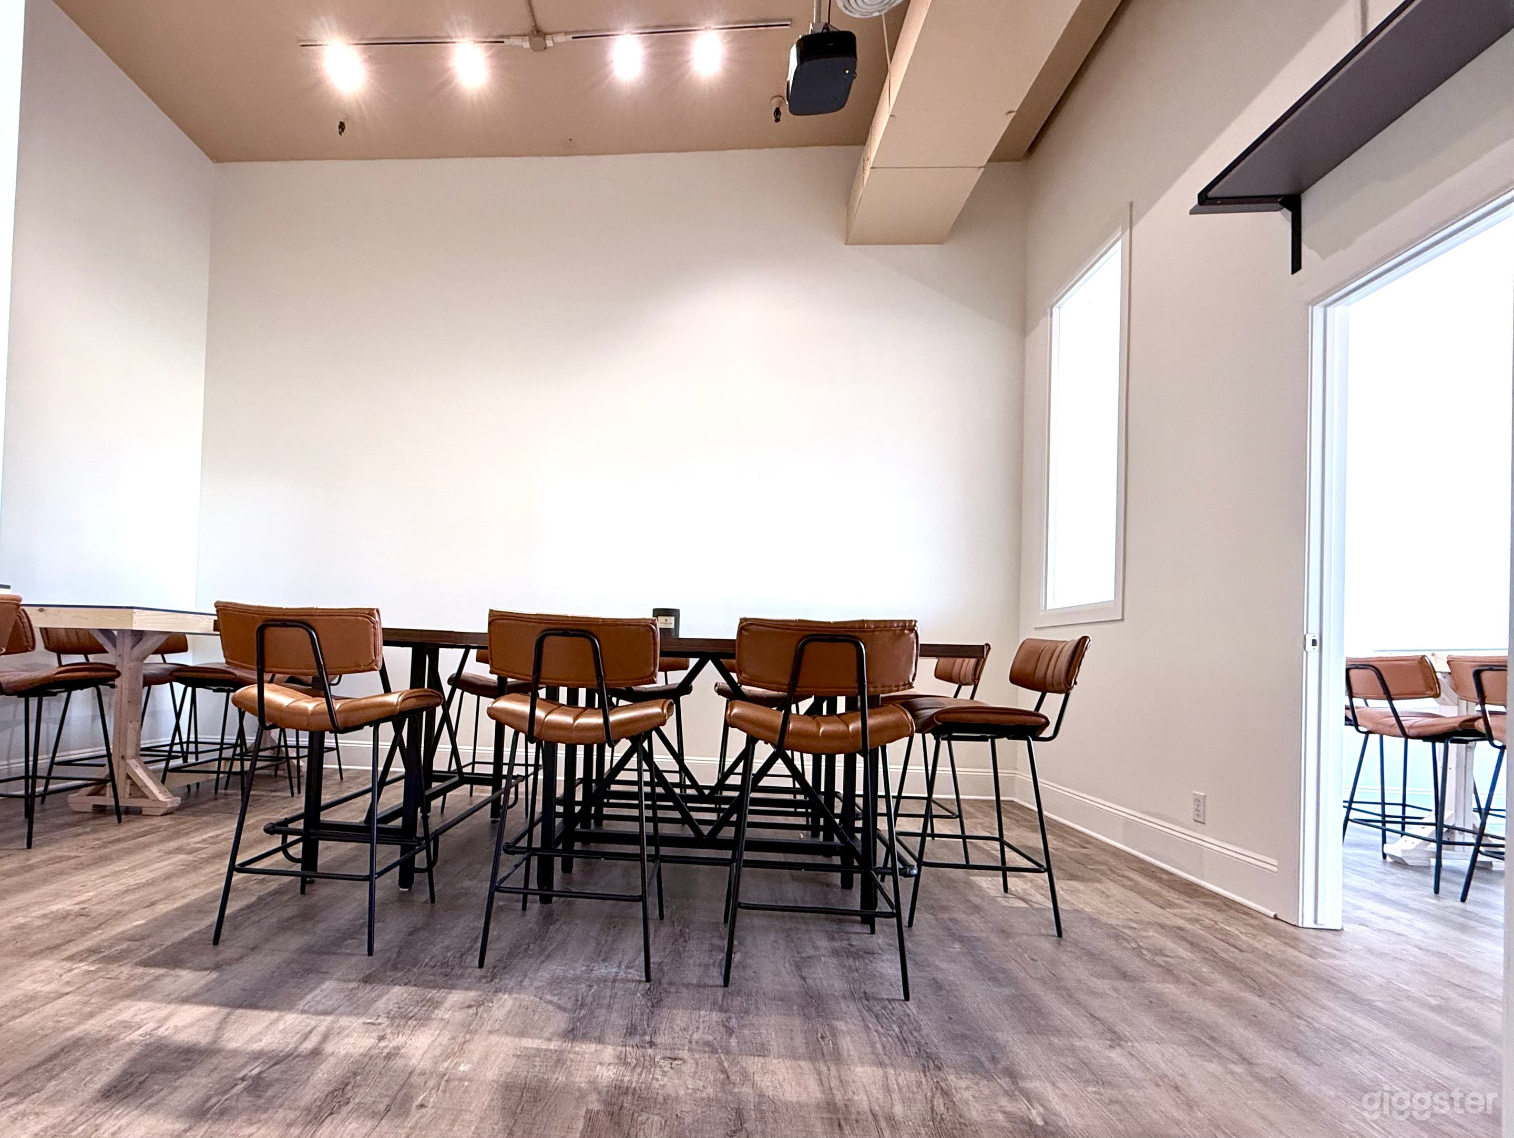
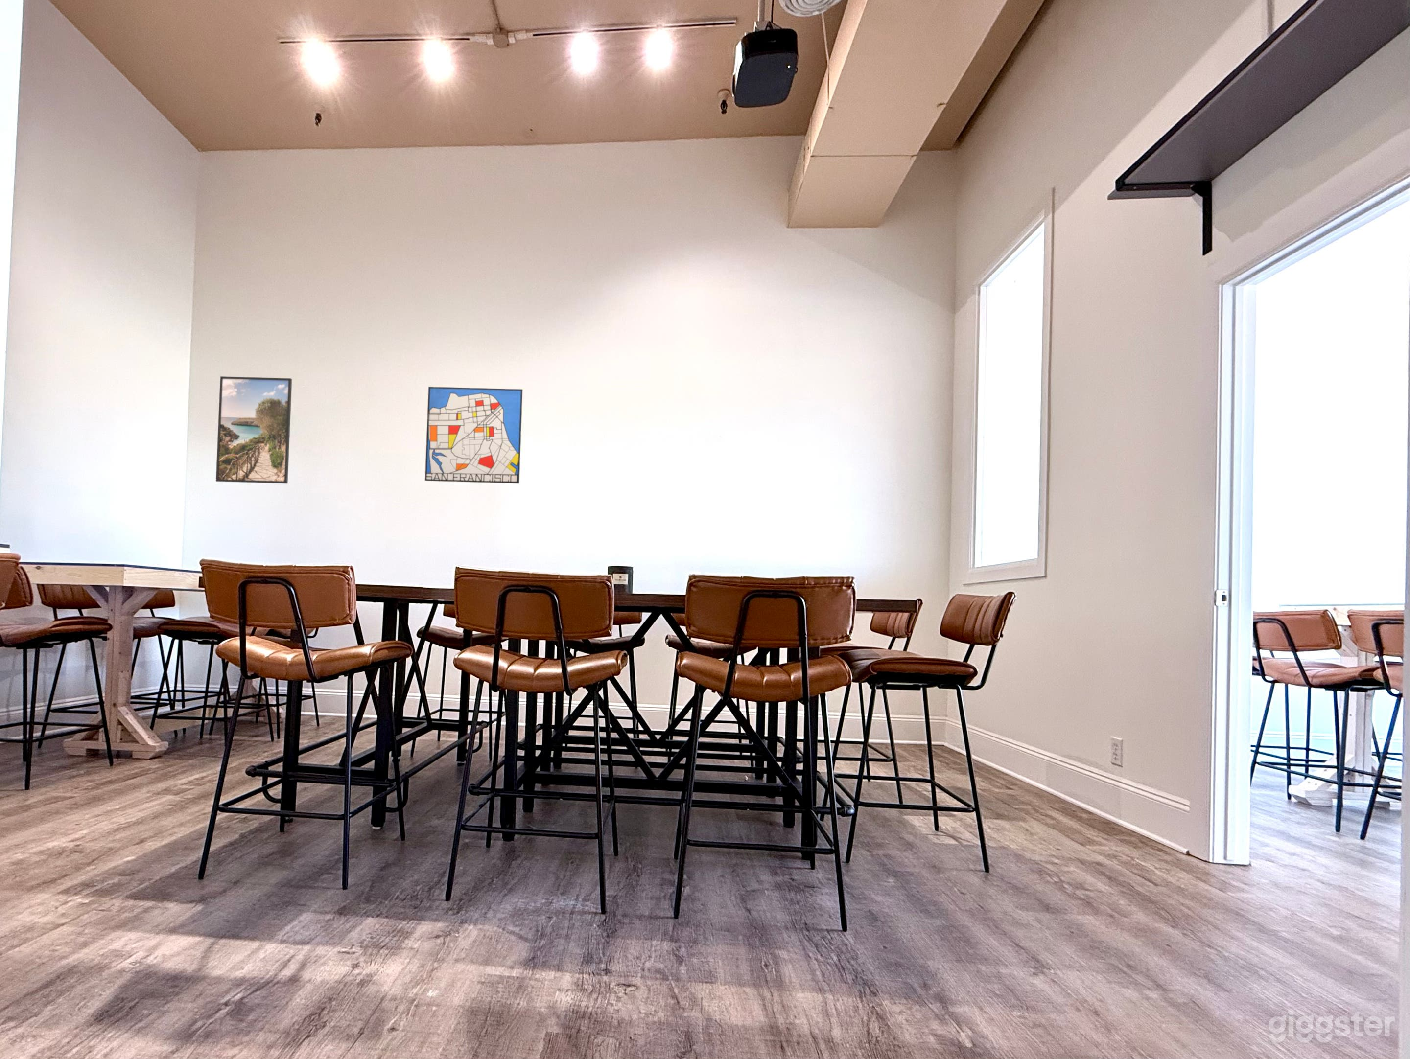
+ wall art [424,386,523,484]
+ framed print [216,376,293,484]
